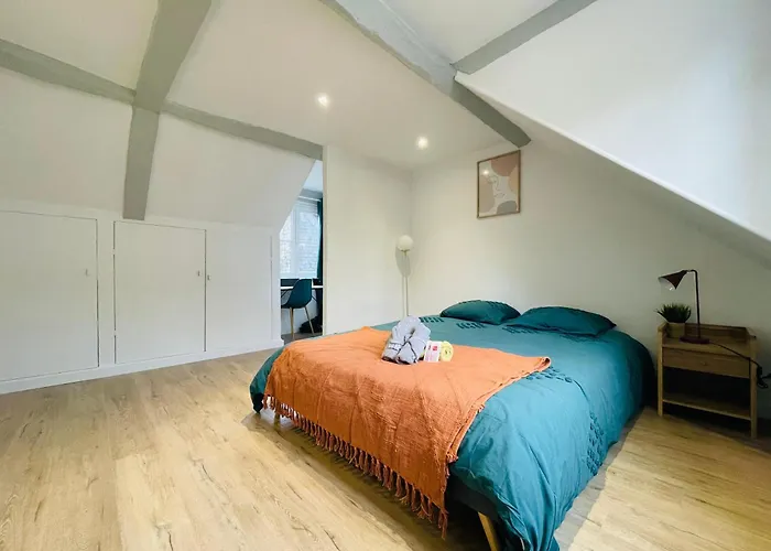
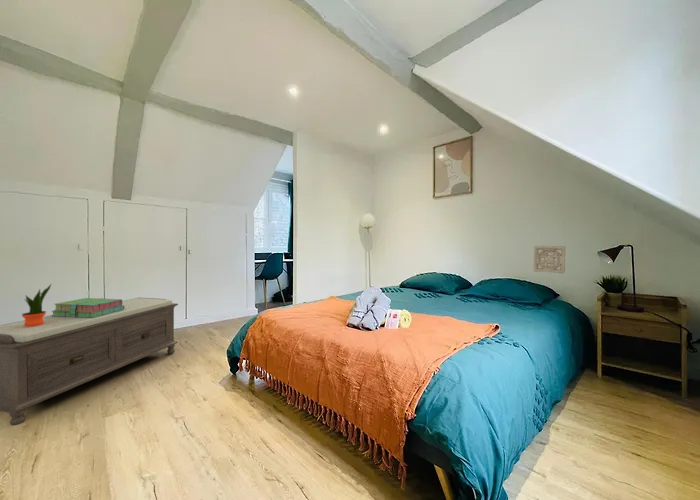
+ wall ornament [533,245,566,274]
+ potted plant [21,284,52,327]
+ bench [0,297,179,426]
+ stack of books [51,297,125,318]
